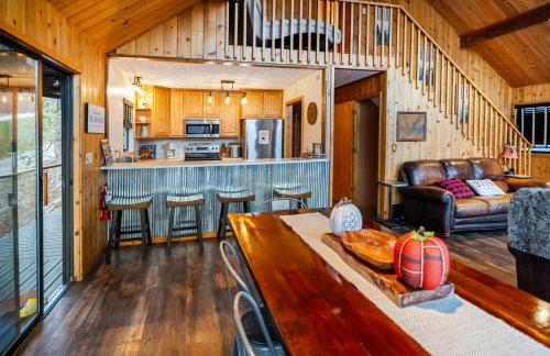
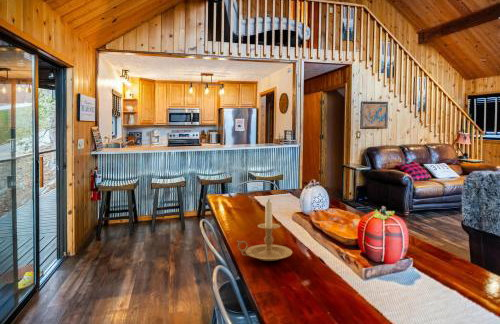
+ candle holder [236,198,293,262]
